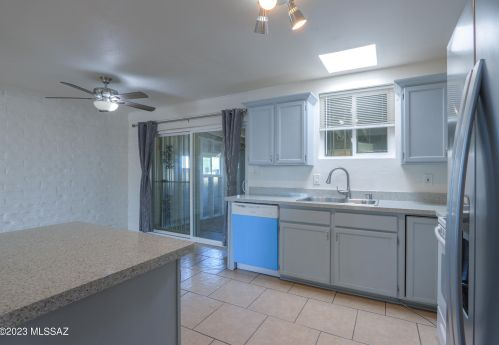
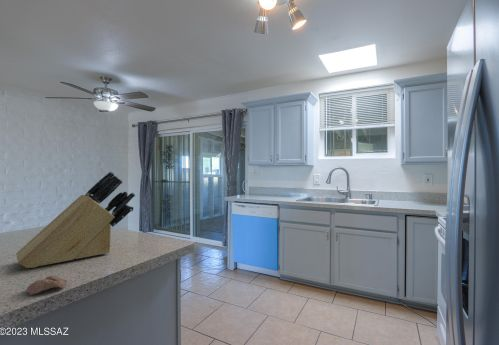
+ knife block [15,170,136,269]
+ fruit [25,275,68,296]
